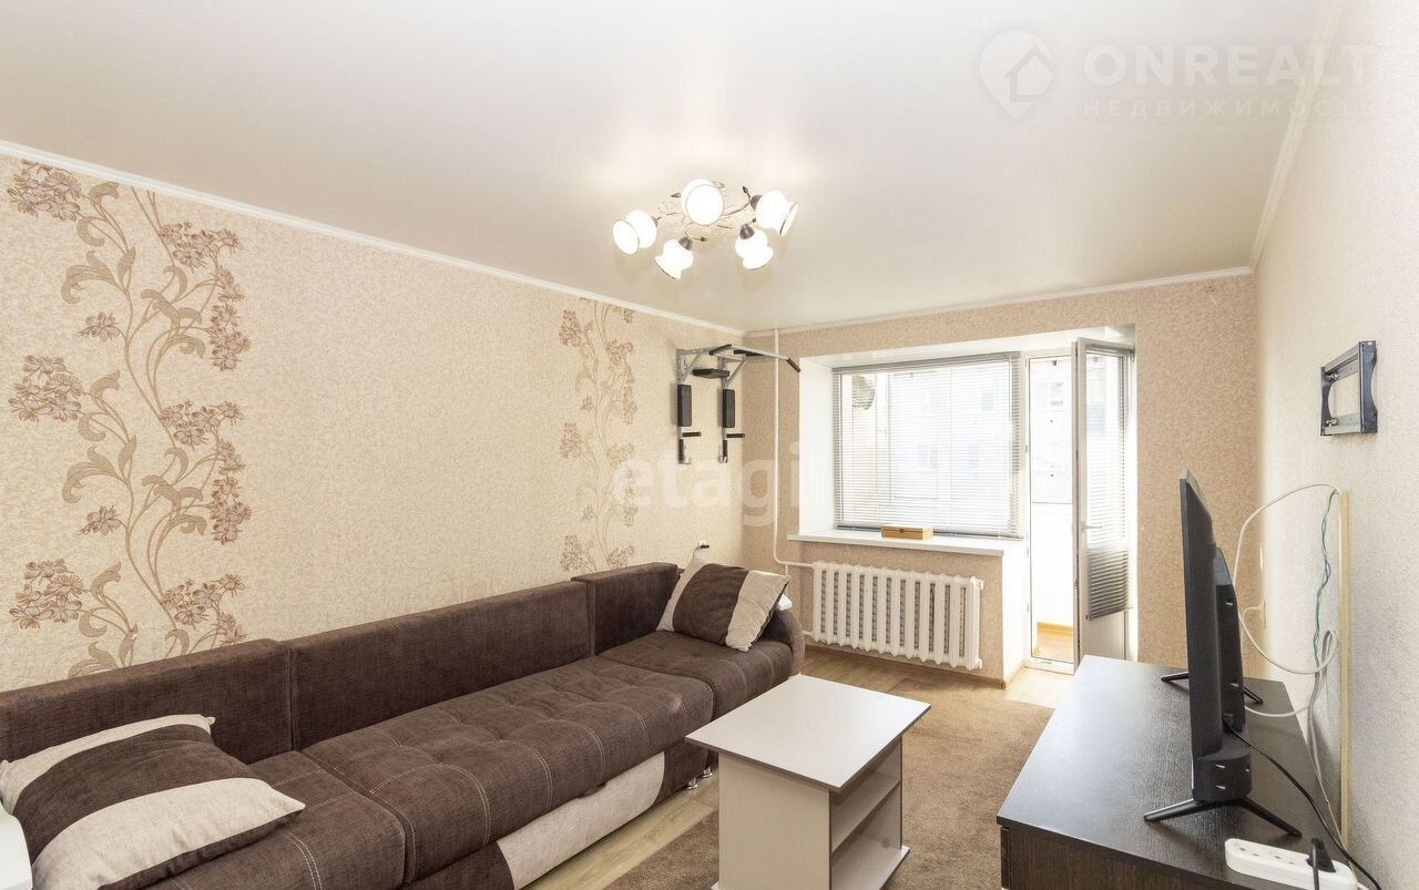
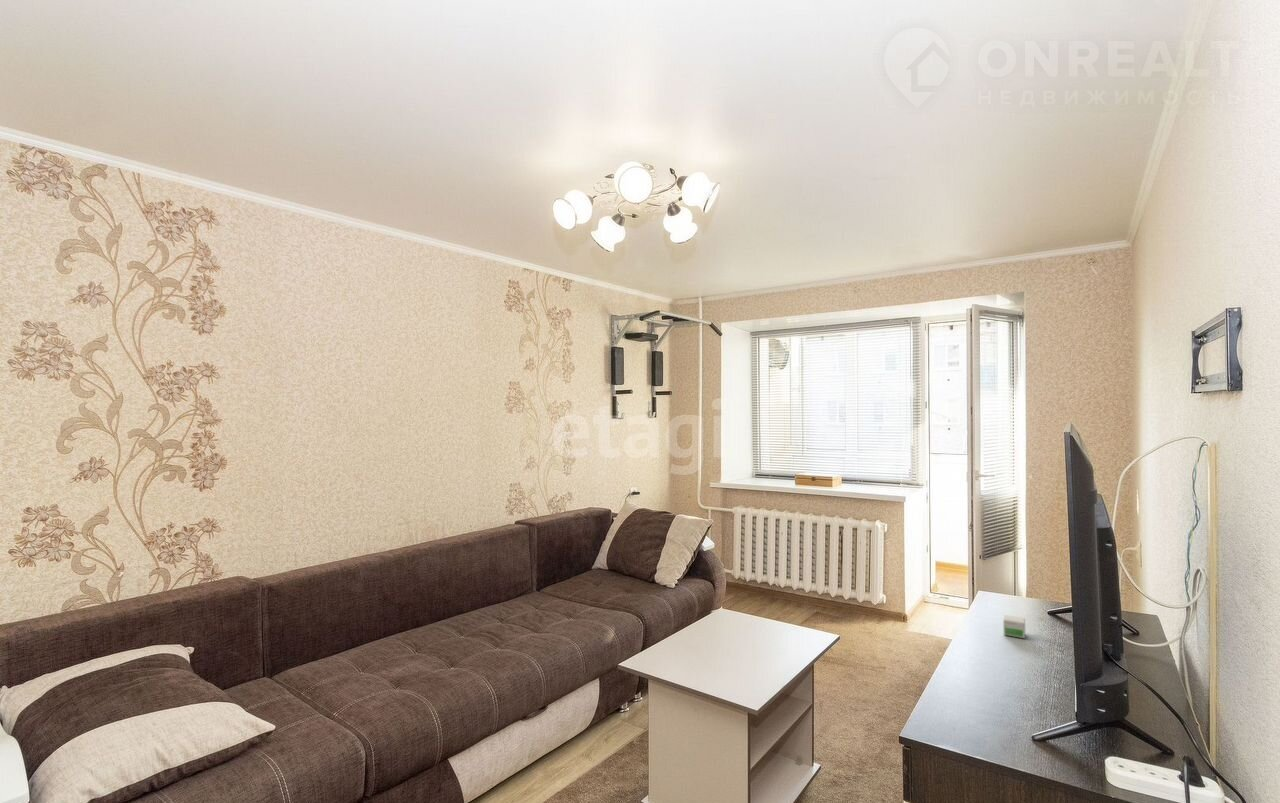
+ small box [1002,614,1026,639]
